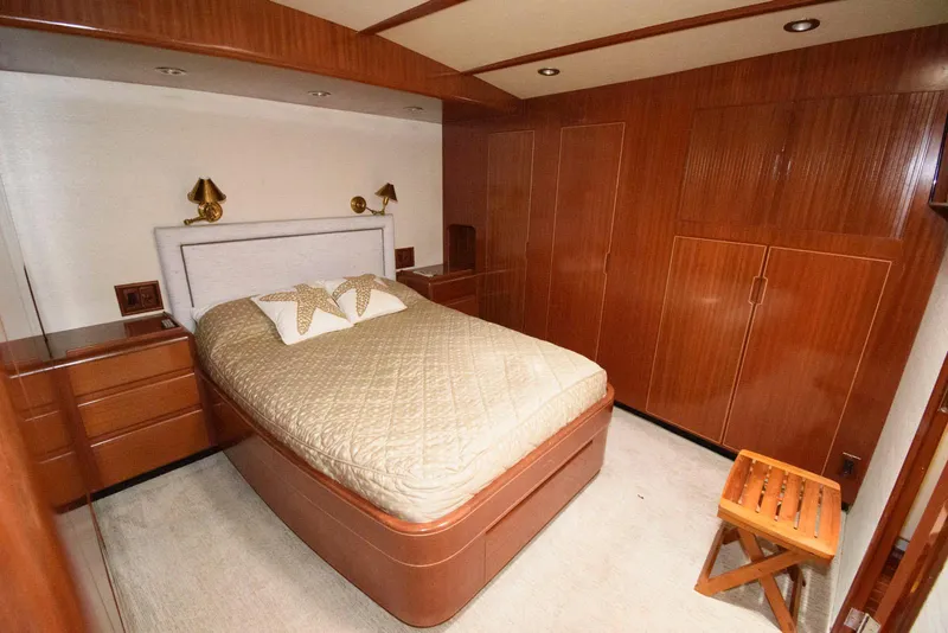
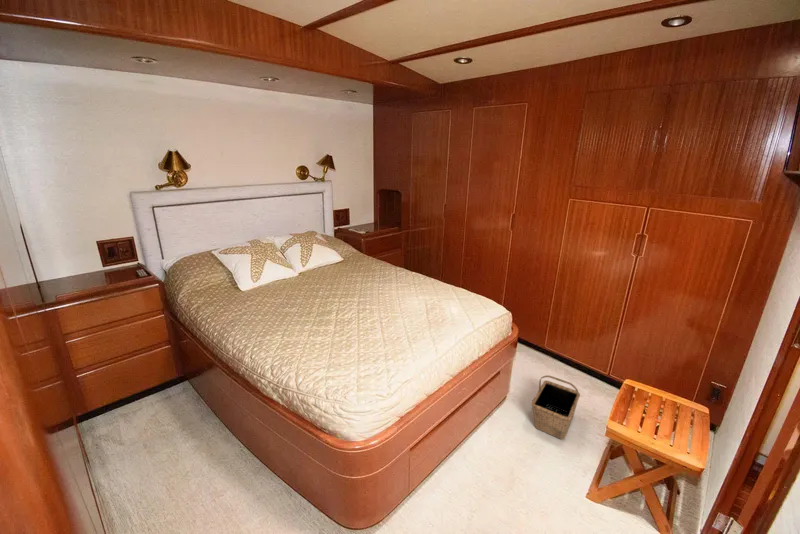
+ basket [531,375,581,440]
